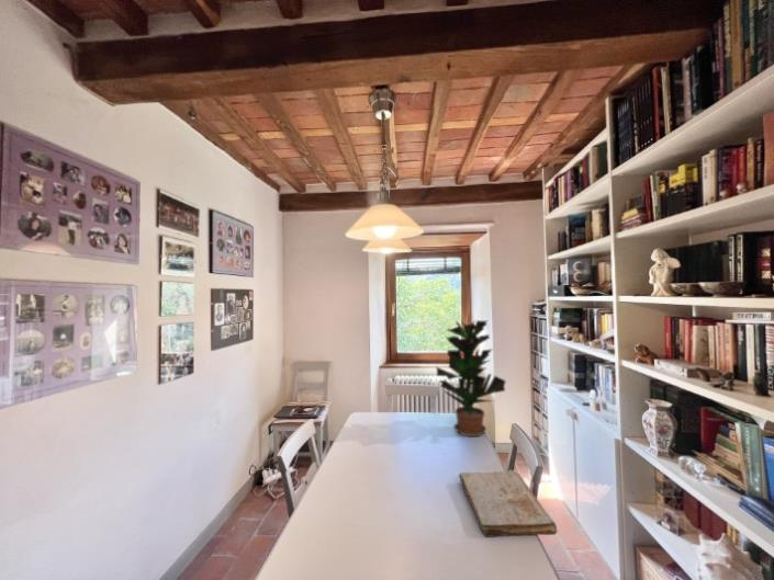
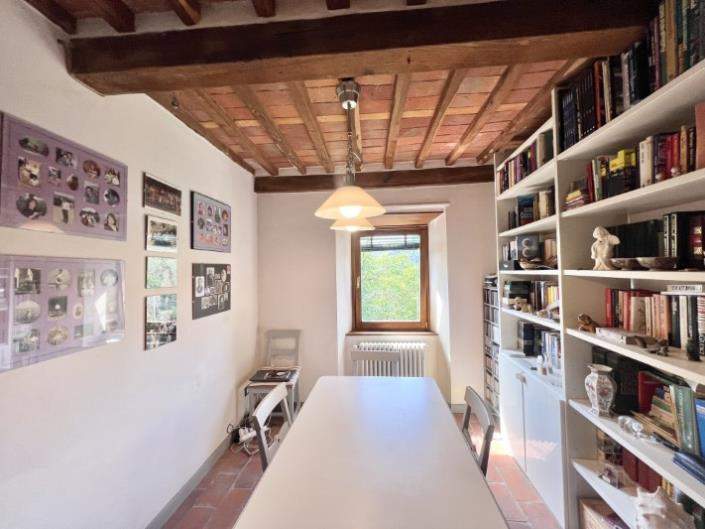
- potted plant [435,319,507,437]
- book [458,469,558,538]
